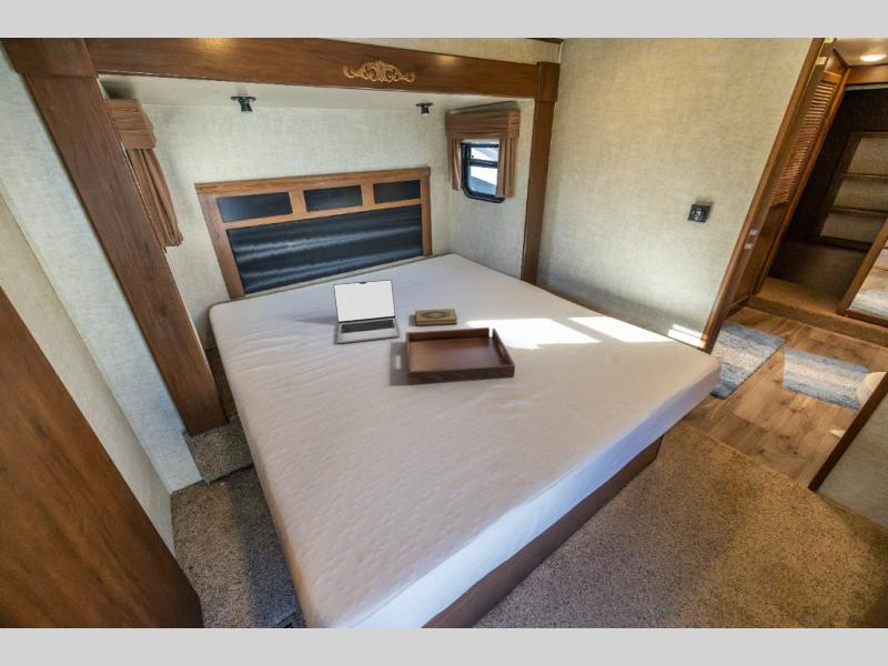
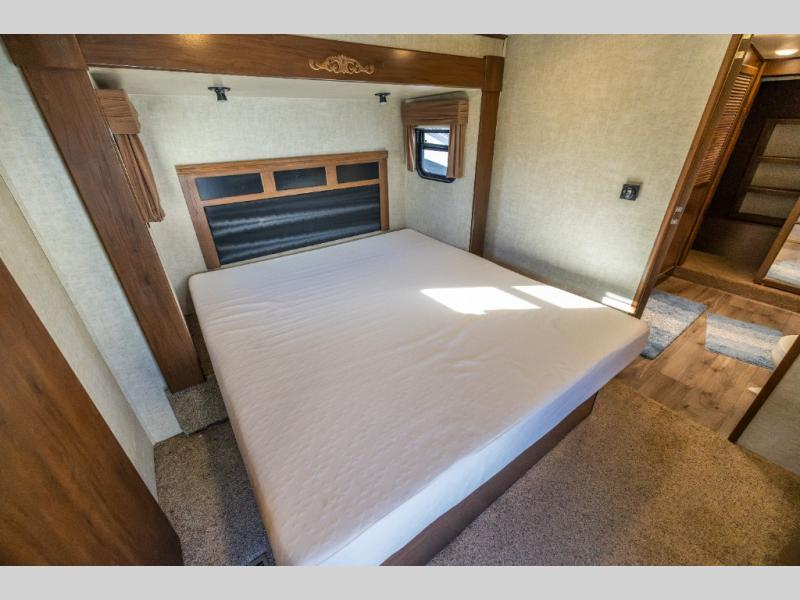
- hardback book [414,307,458,327]
- serving tray [404,326,516,386]
- laptop [333,279,401,344]
